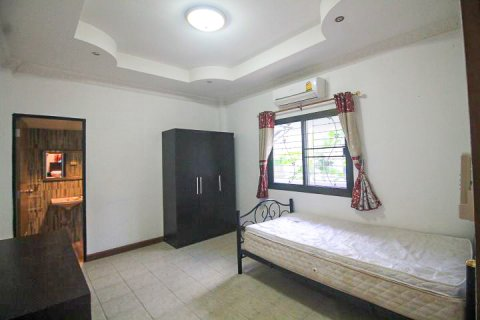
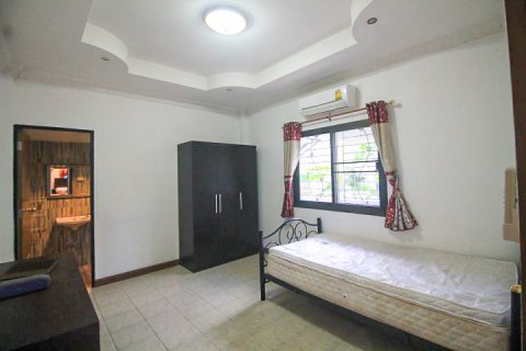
+ notepad [0,258,60,281]
+ pencil case [0,273,52,299]
